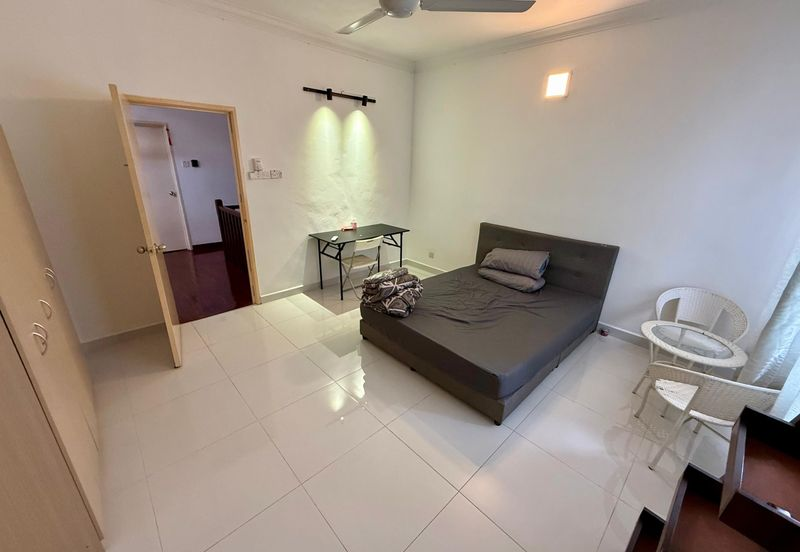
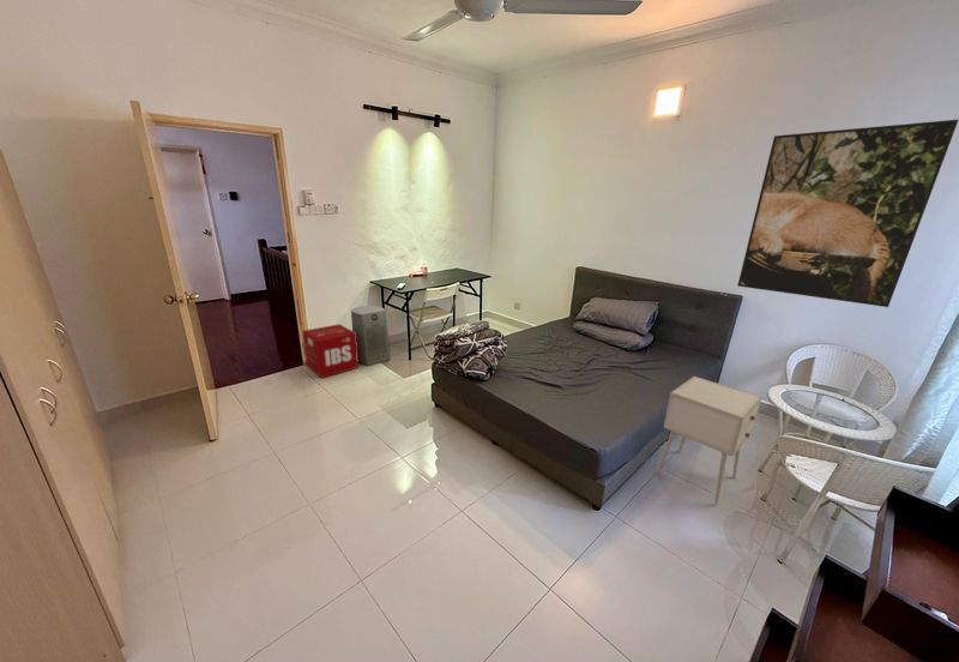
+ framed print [736,119,959,308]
+ nightstand [656,375,762,505]
+ product box [301,323,360,379]
+ fan [350,305,392,367]
